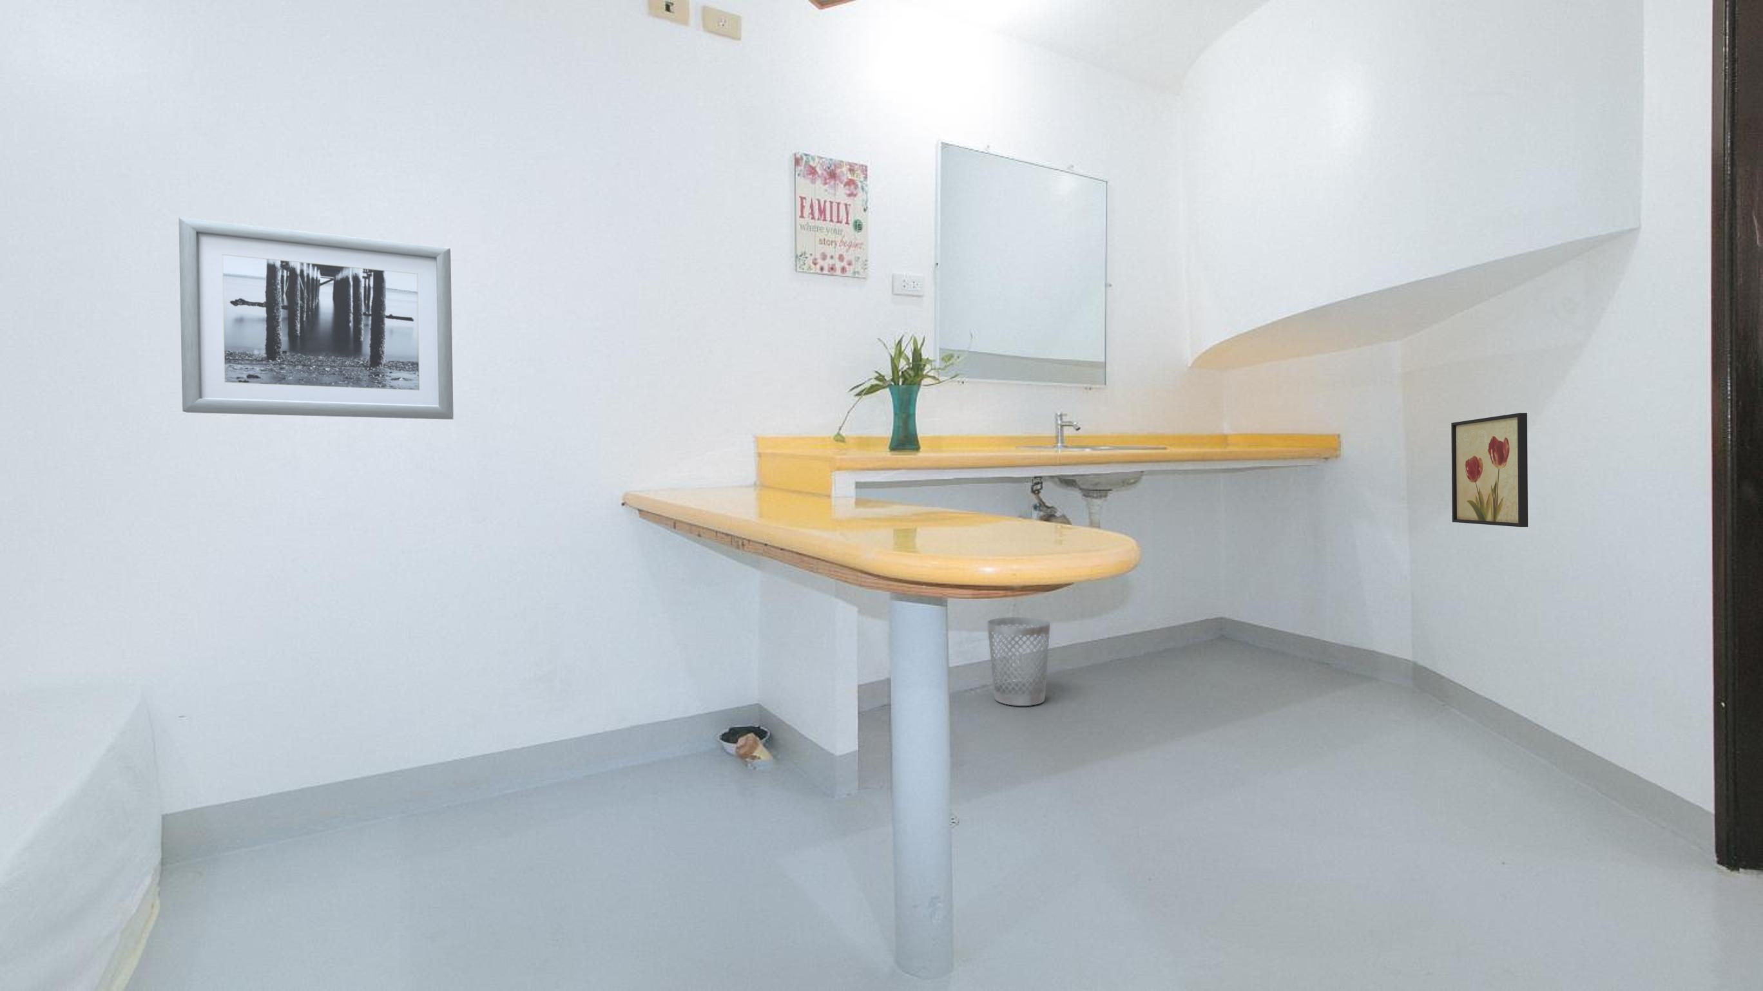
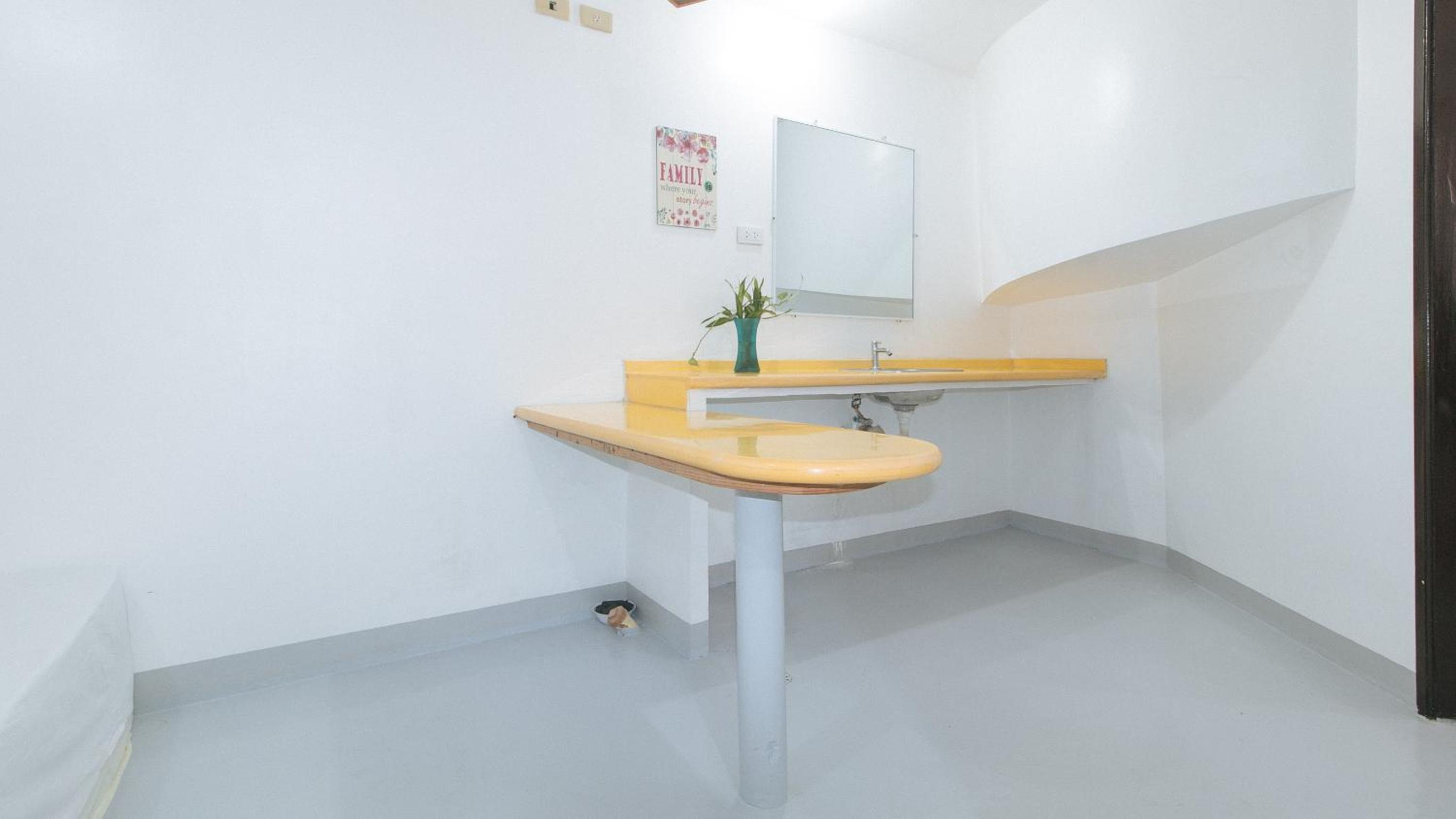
- wastebasket [987,616,1051,707]
- wall art [178,217,454,420]
- wall art [1451,413,1528,528]
